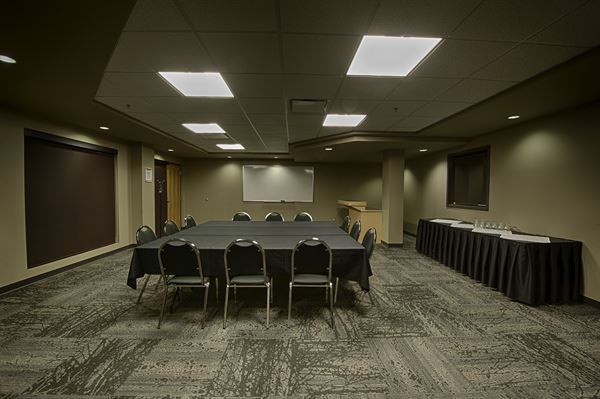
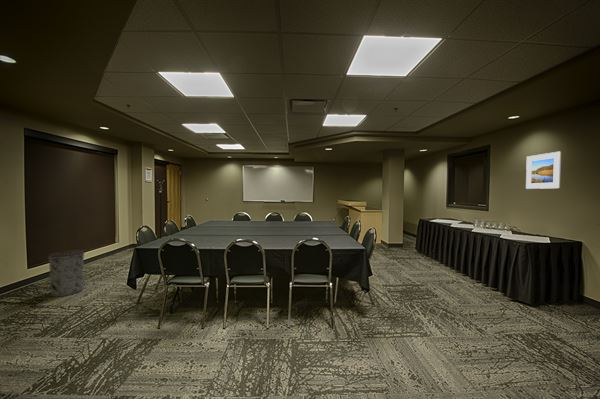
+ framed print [525,151,562,190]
+ trash can [47,249,85,298]
